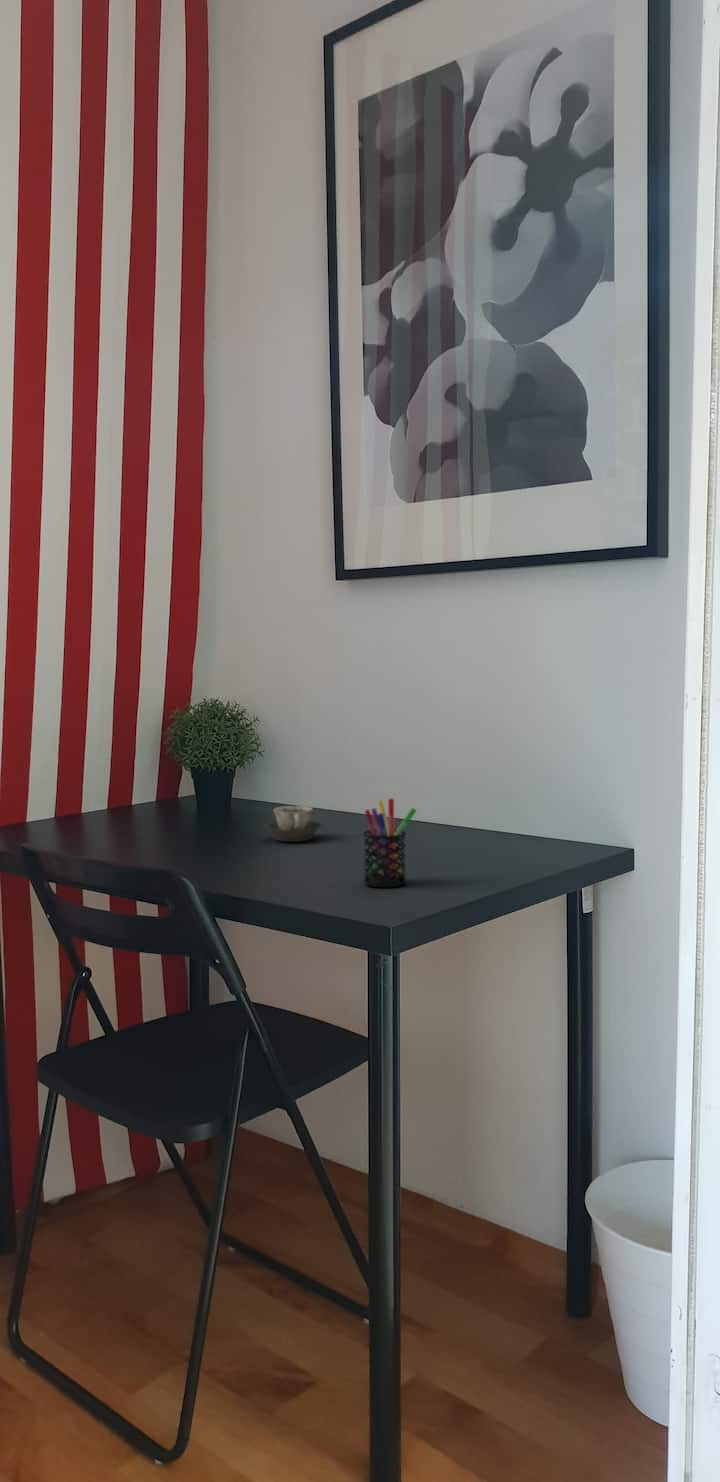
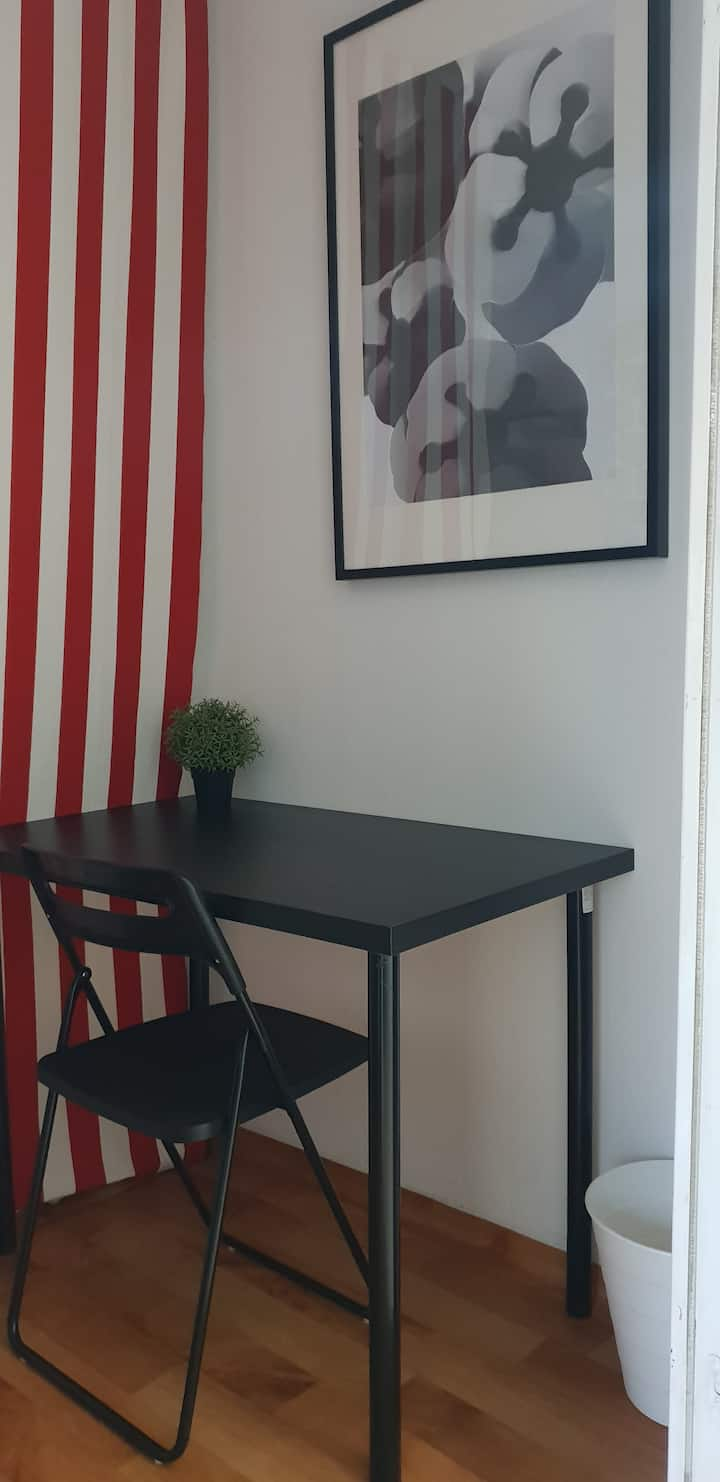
- pen holder [362,797,418,888]
- cup [264,805,323,843]
